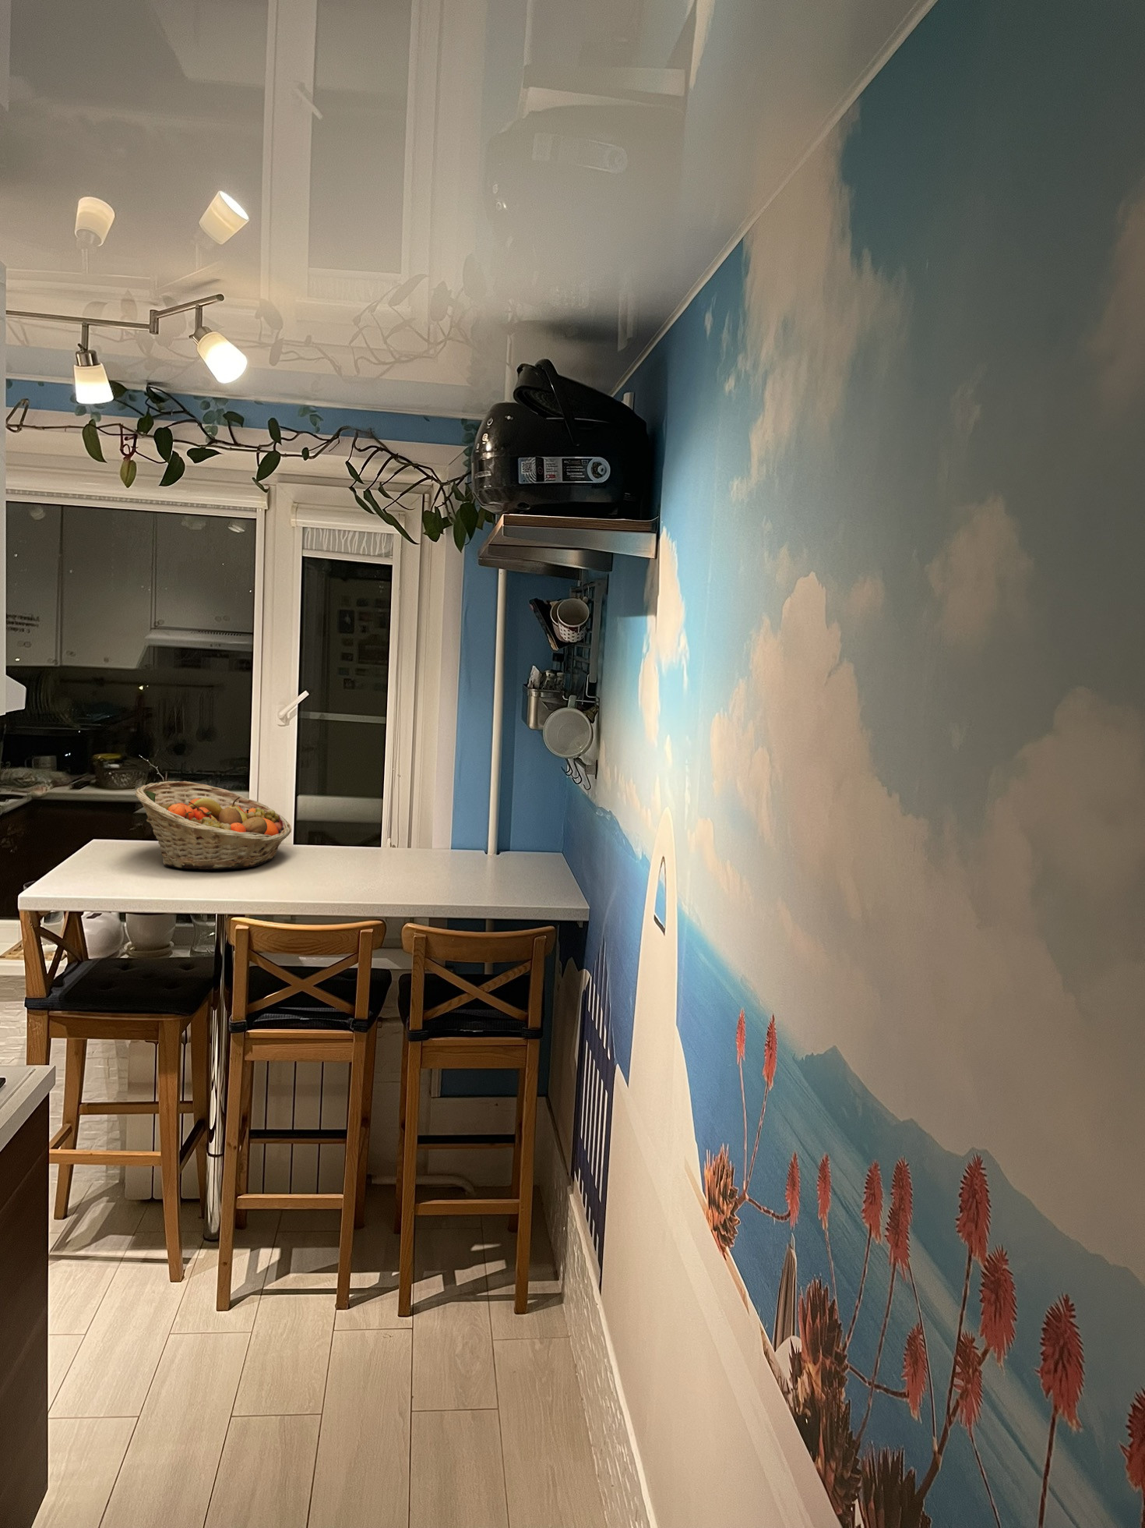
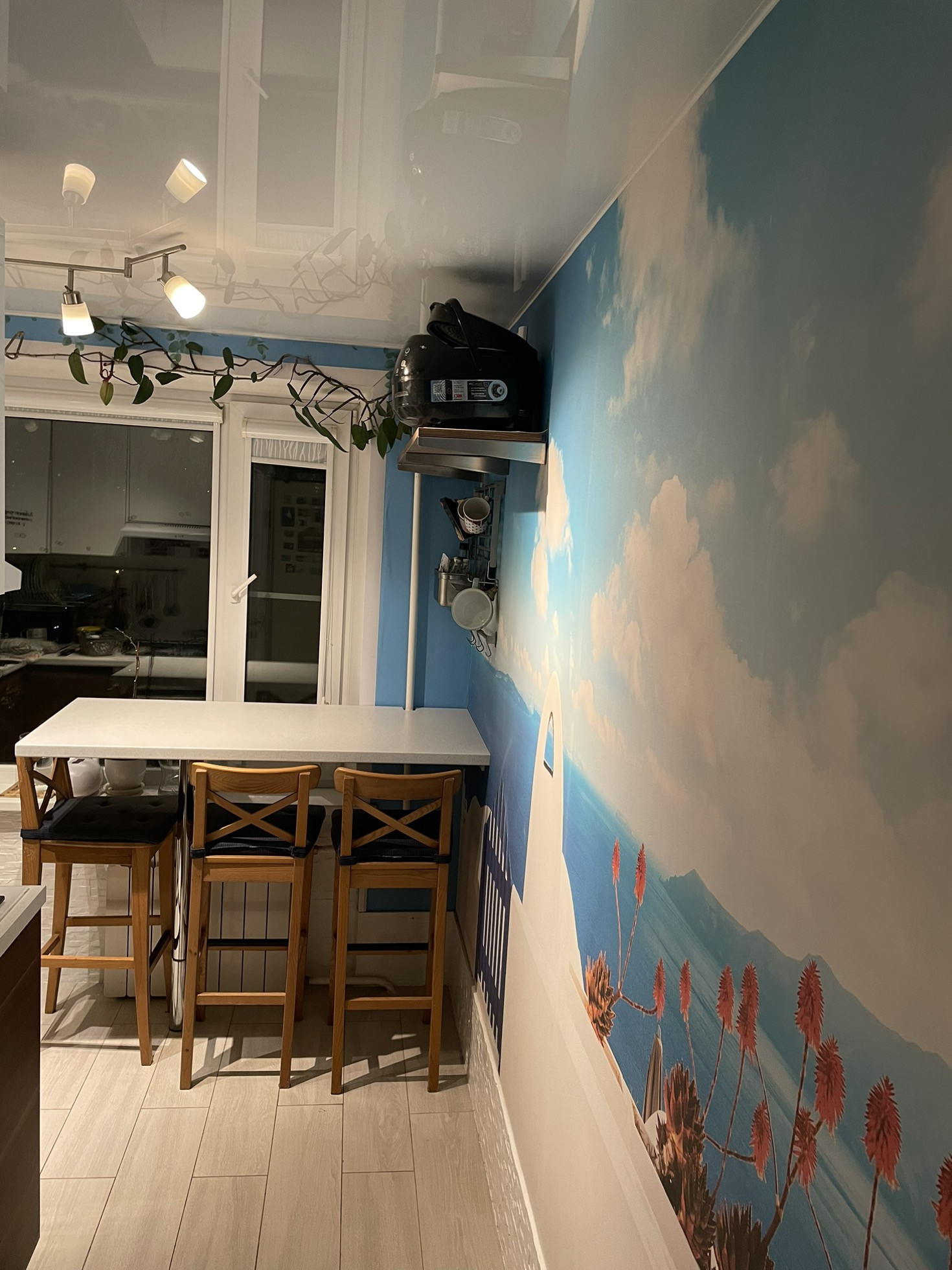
- fruit basket [134,781,292,870]
